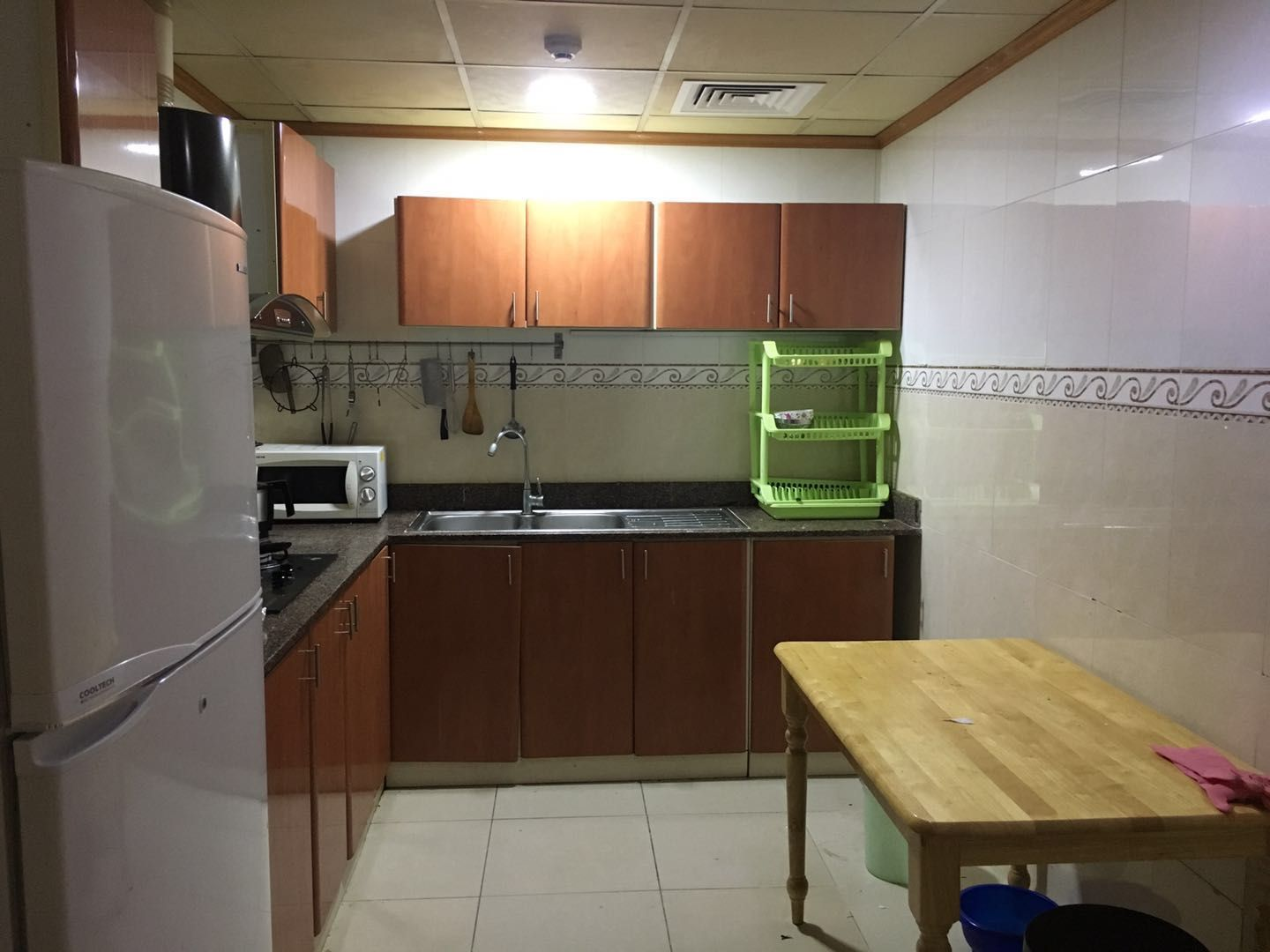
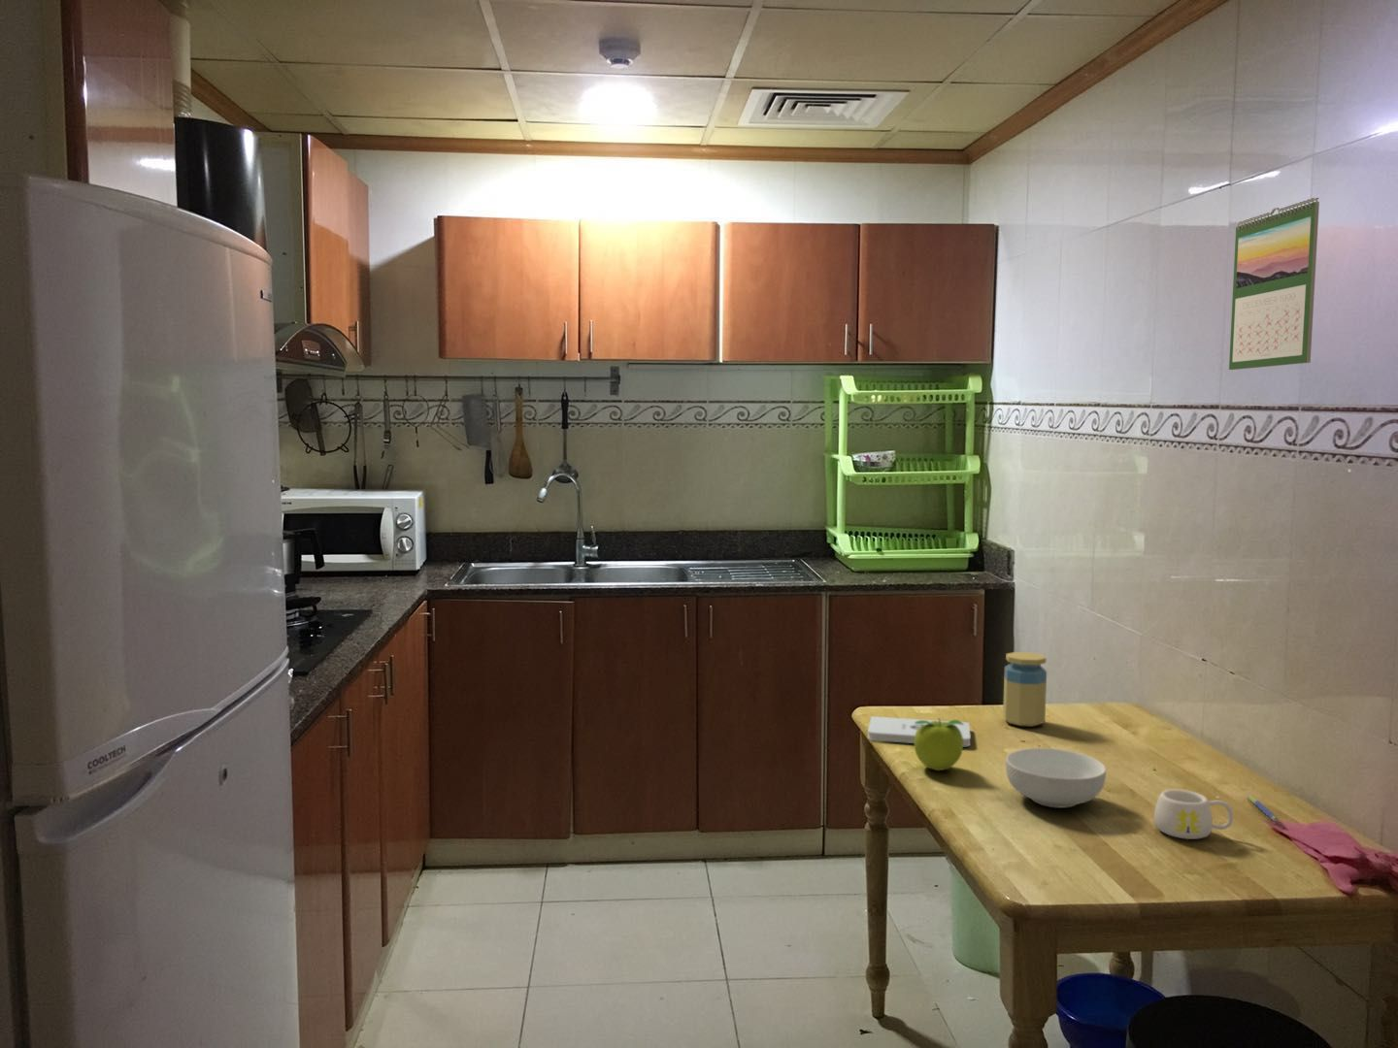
+ fruit [914,717,964,772]
+ pen [1246,793,1279,822]
+ jar [1002,651,1048,728]
+ cereal bowl [1005,747,1106,808]
+ calendar [1228,197,1320,371]
+ notepad [867,716,972,747]
+ mug [1154,789,1234,840]
